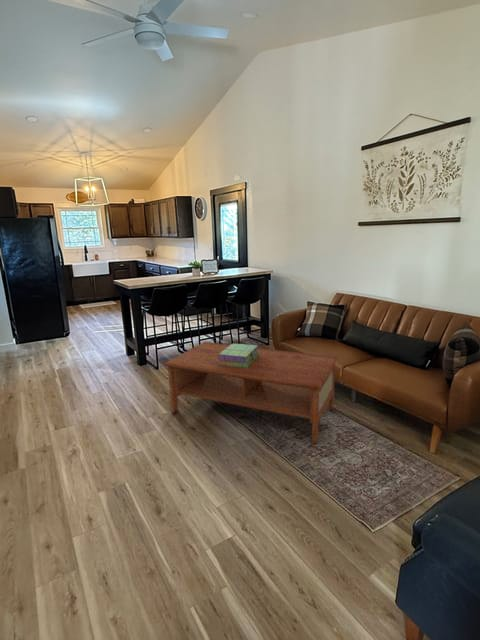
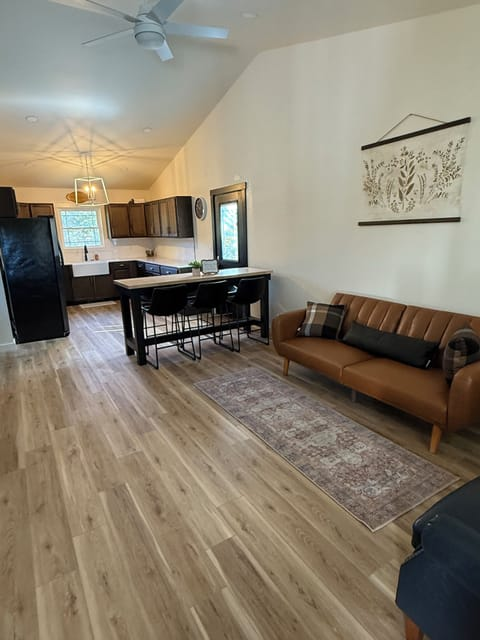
- stack of books [217,343,259,368]
- coffee table [163,341,339,445]
